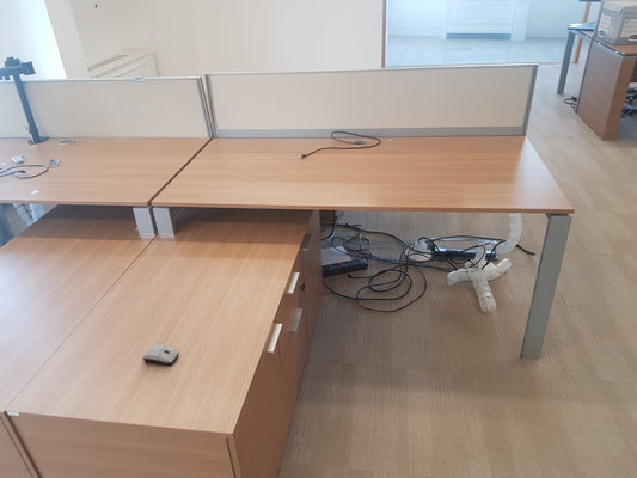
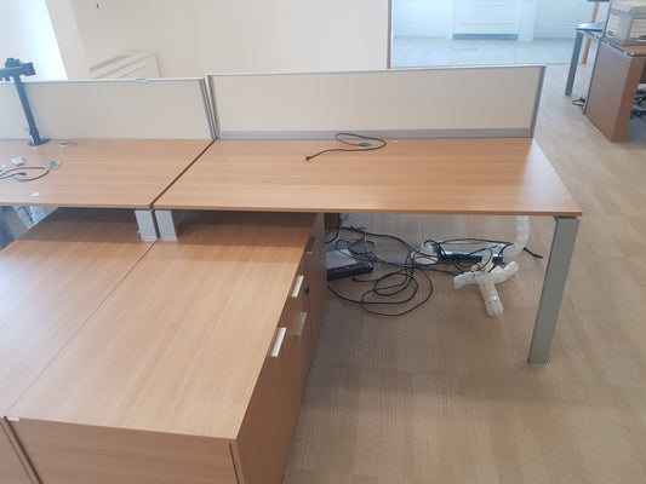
- computer mouse [142,343,179,367]
